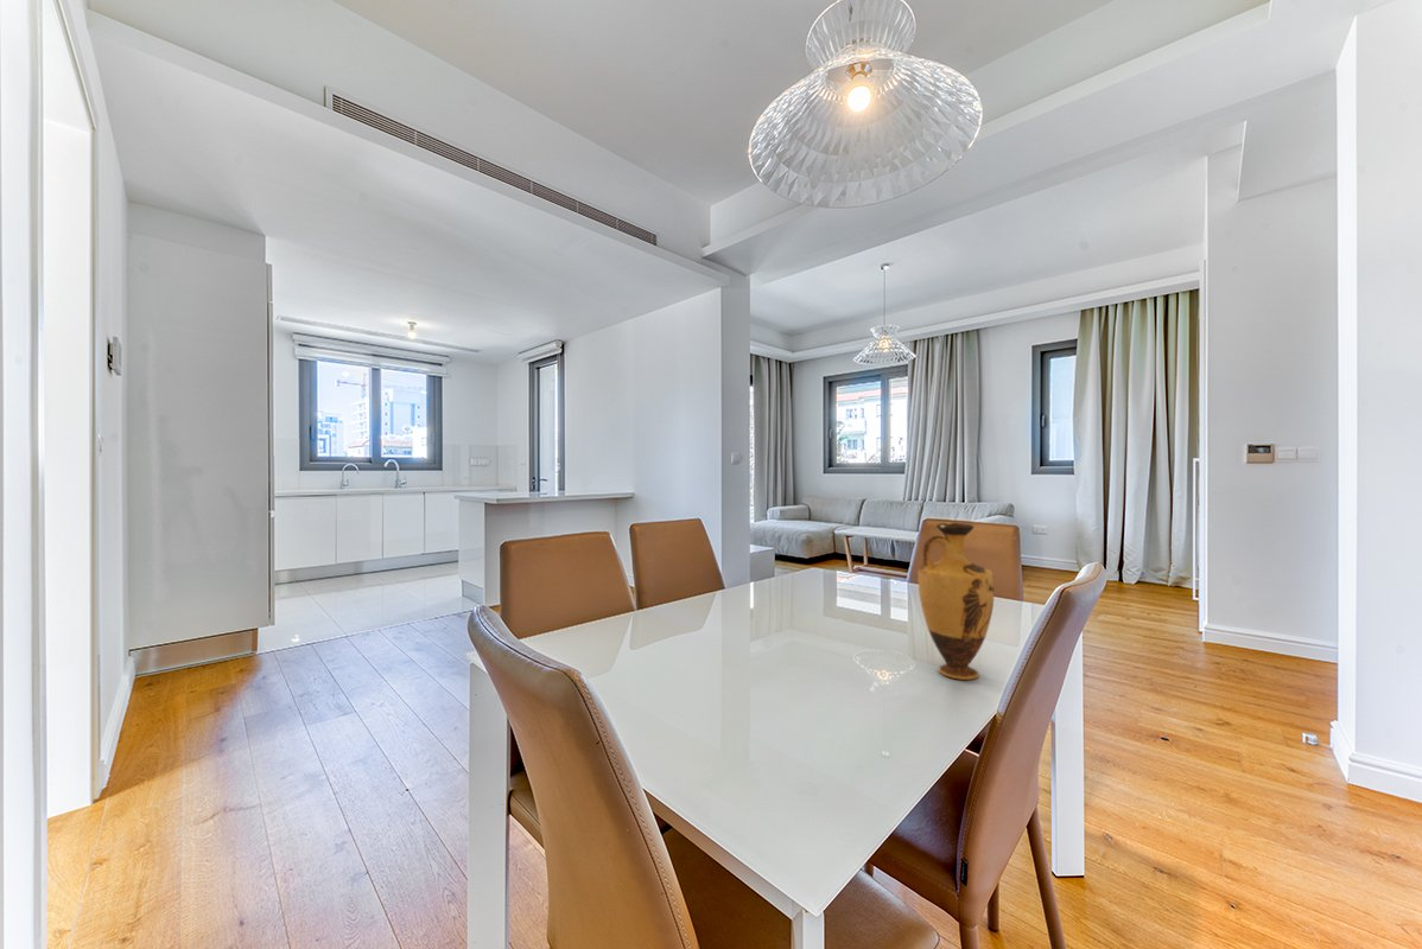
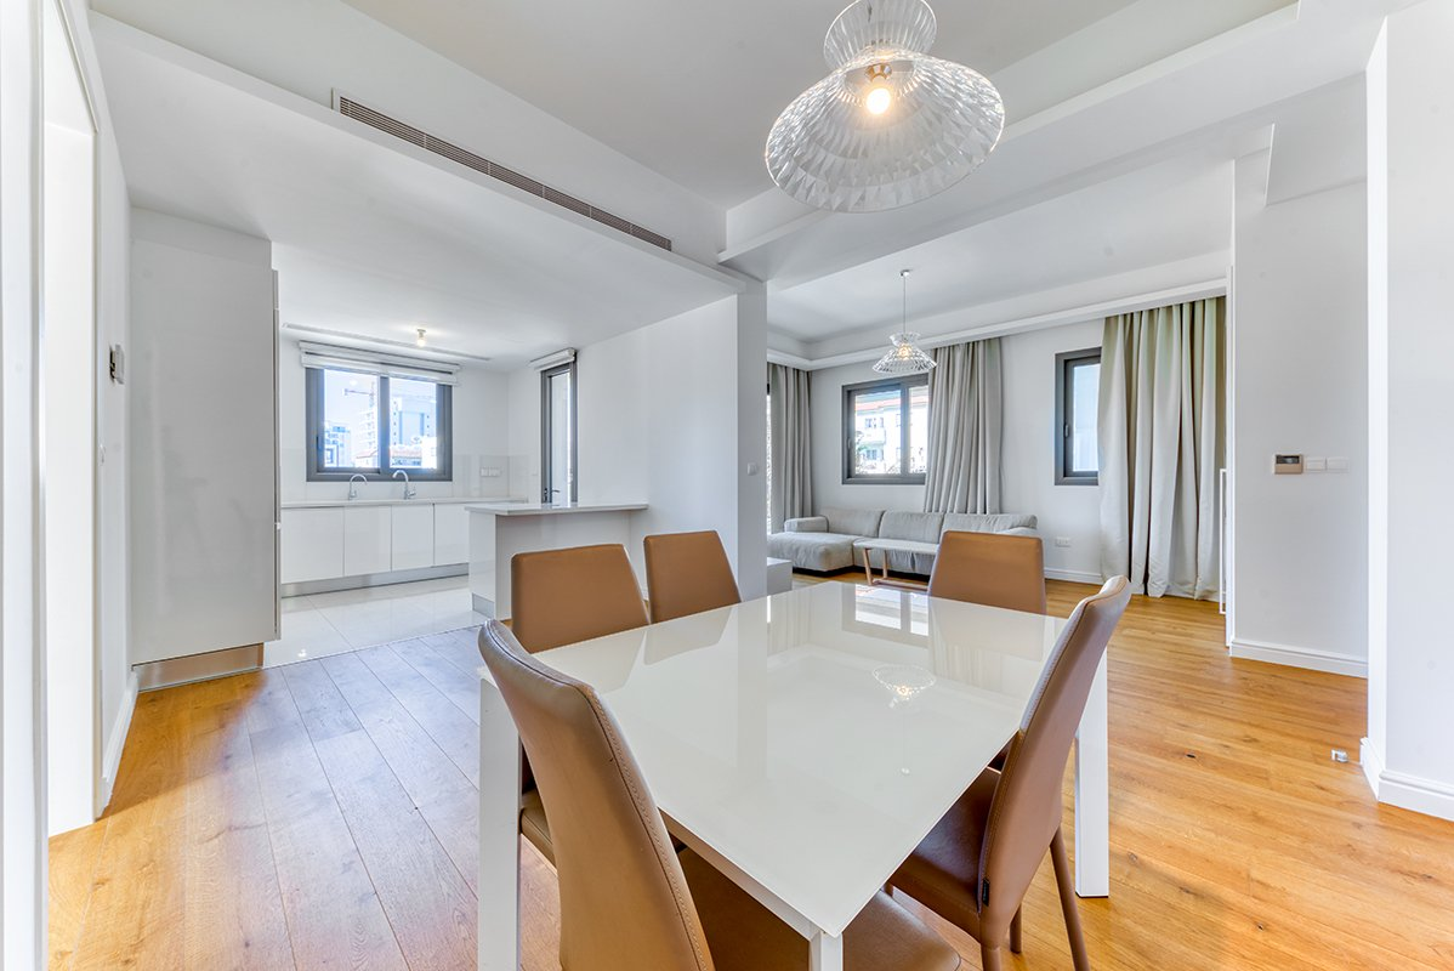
- vase [918,522,995,681]
